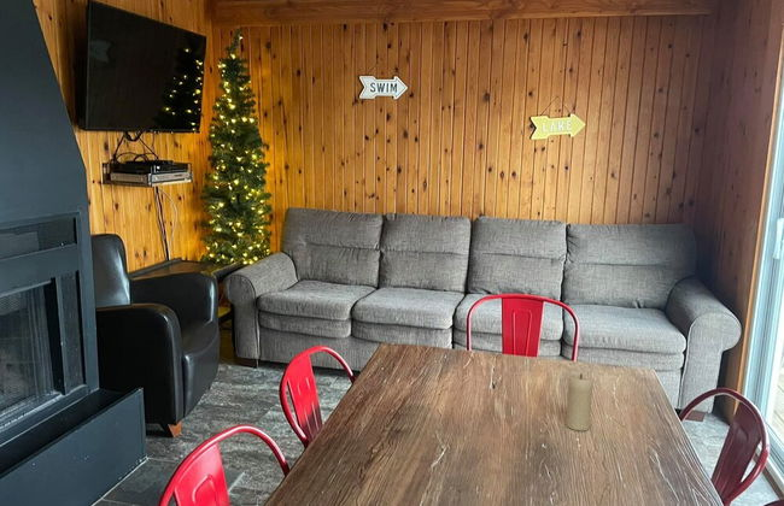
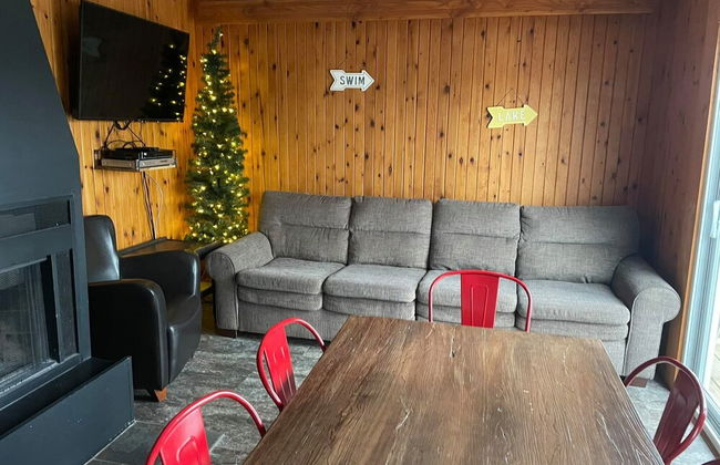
- candle [564,372,595,433]
